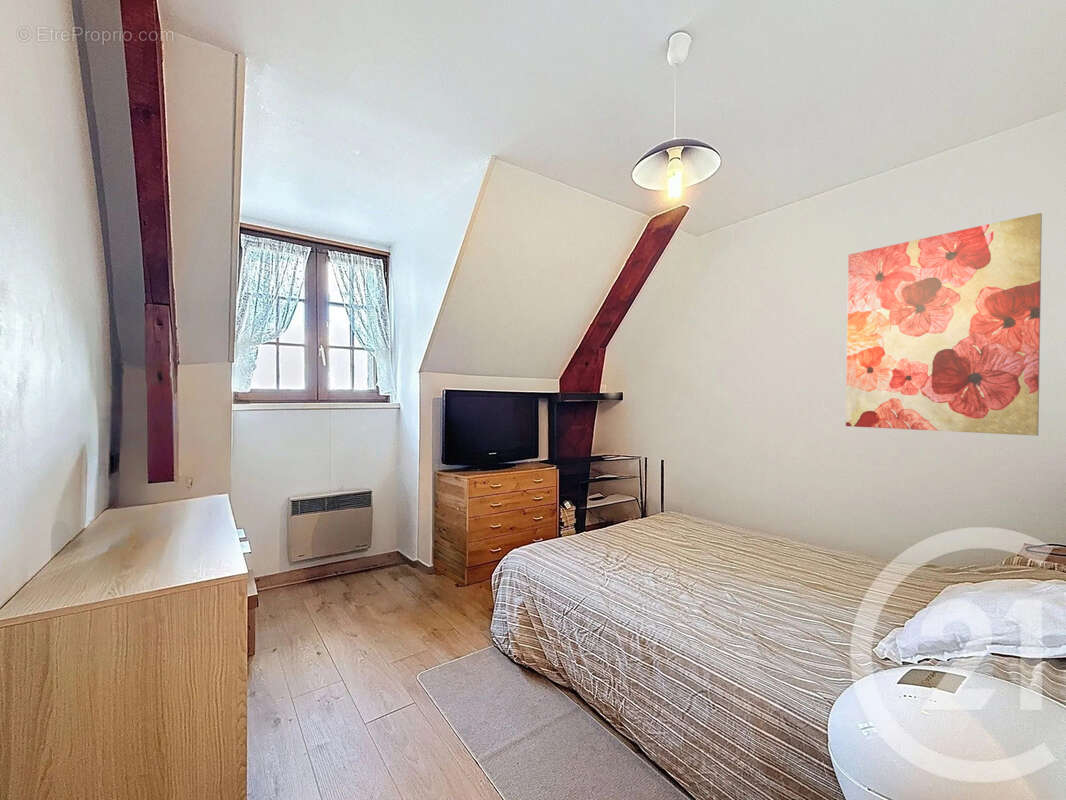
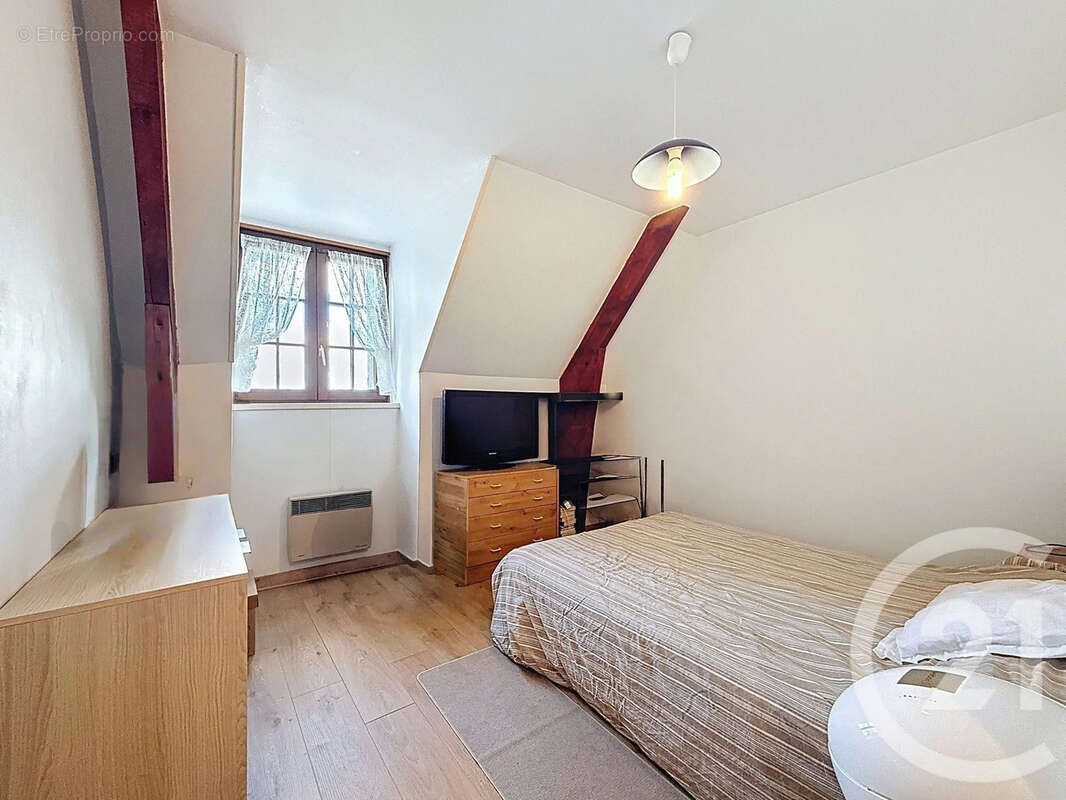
- wall art [845,212,1043,437]
